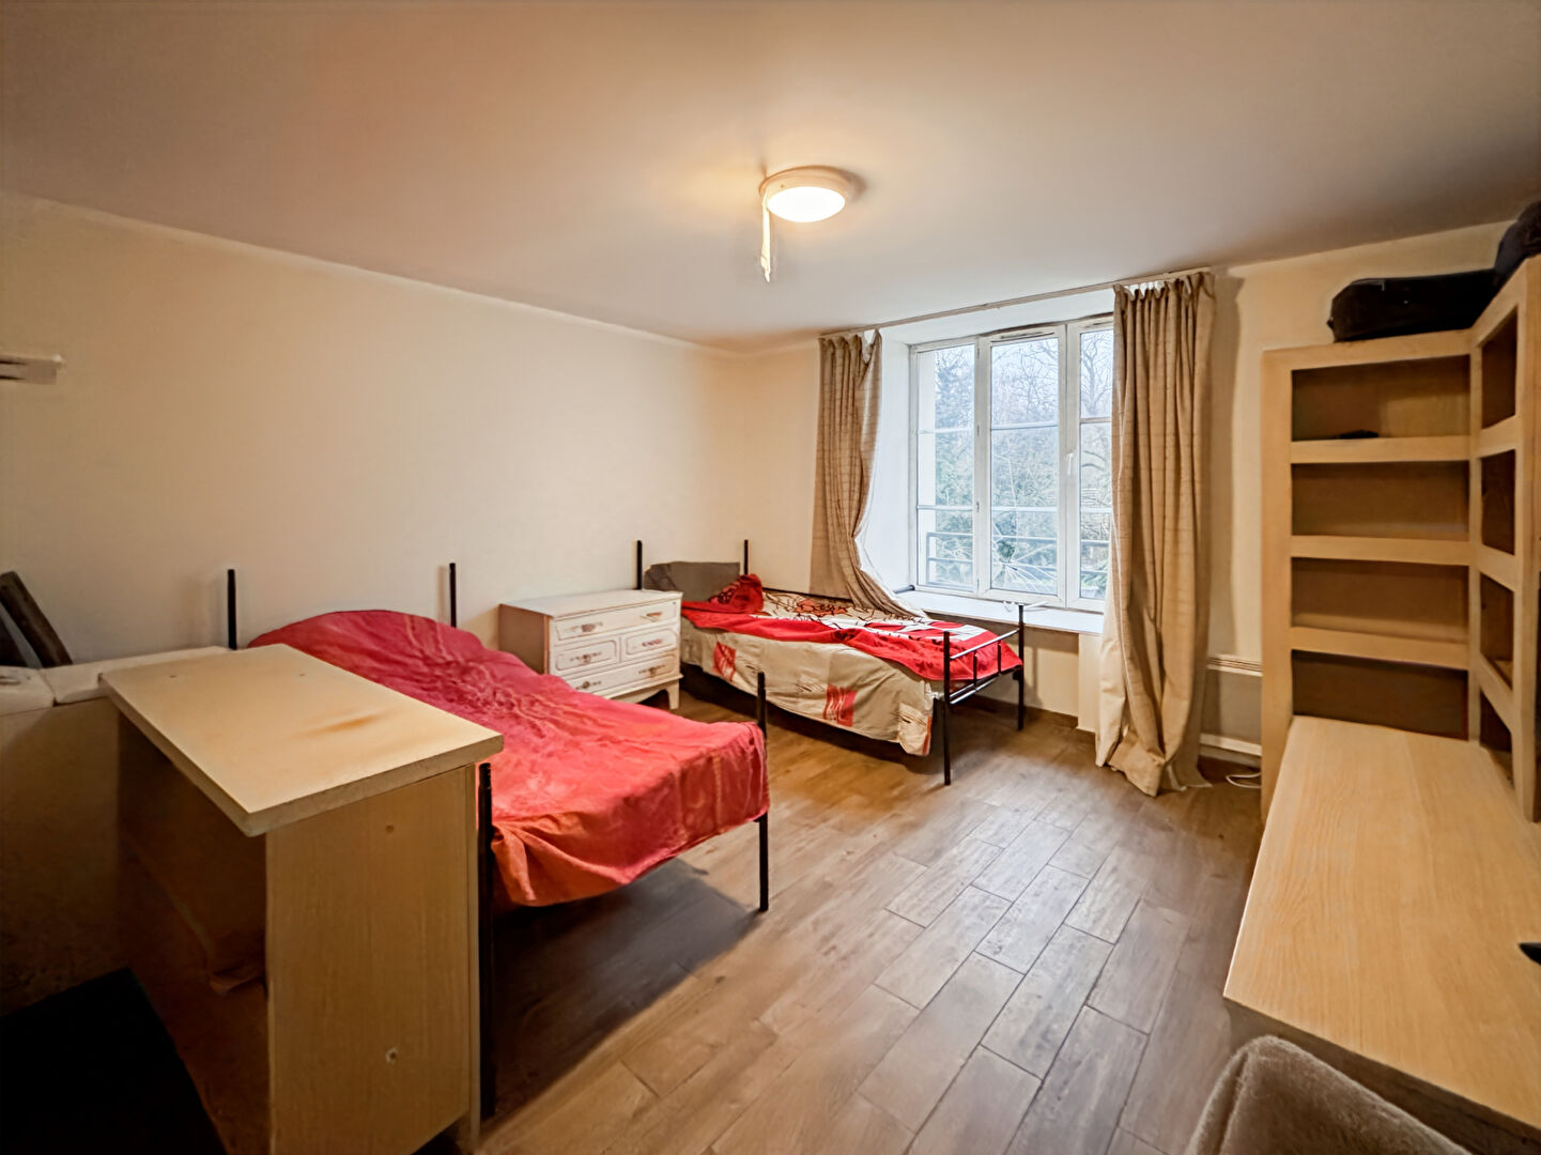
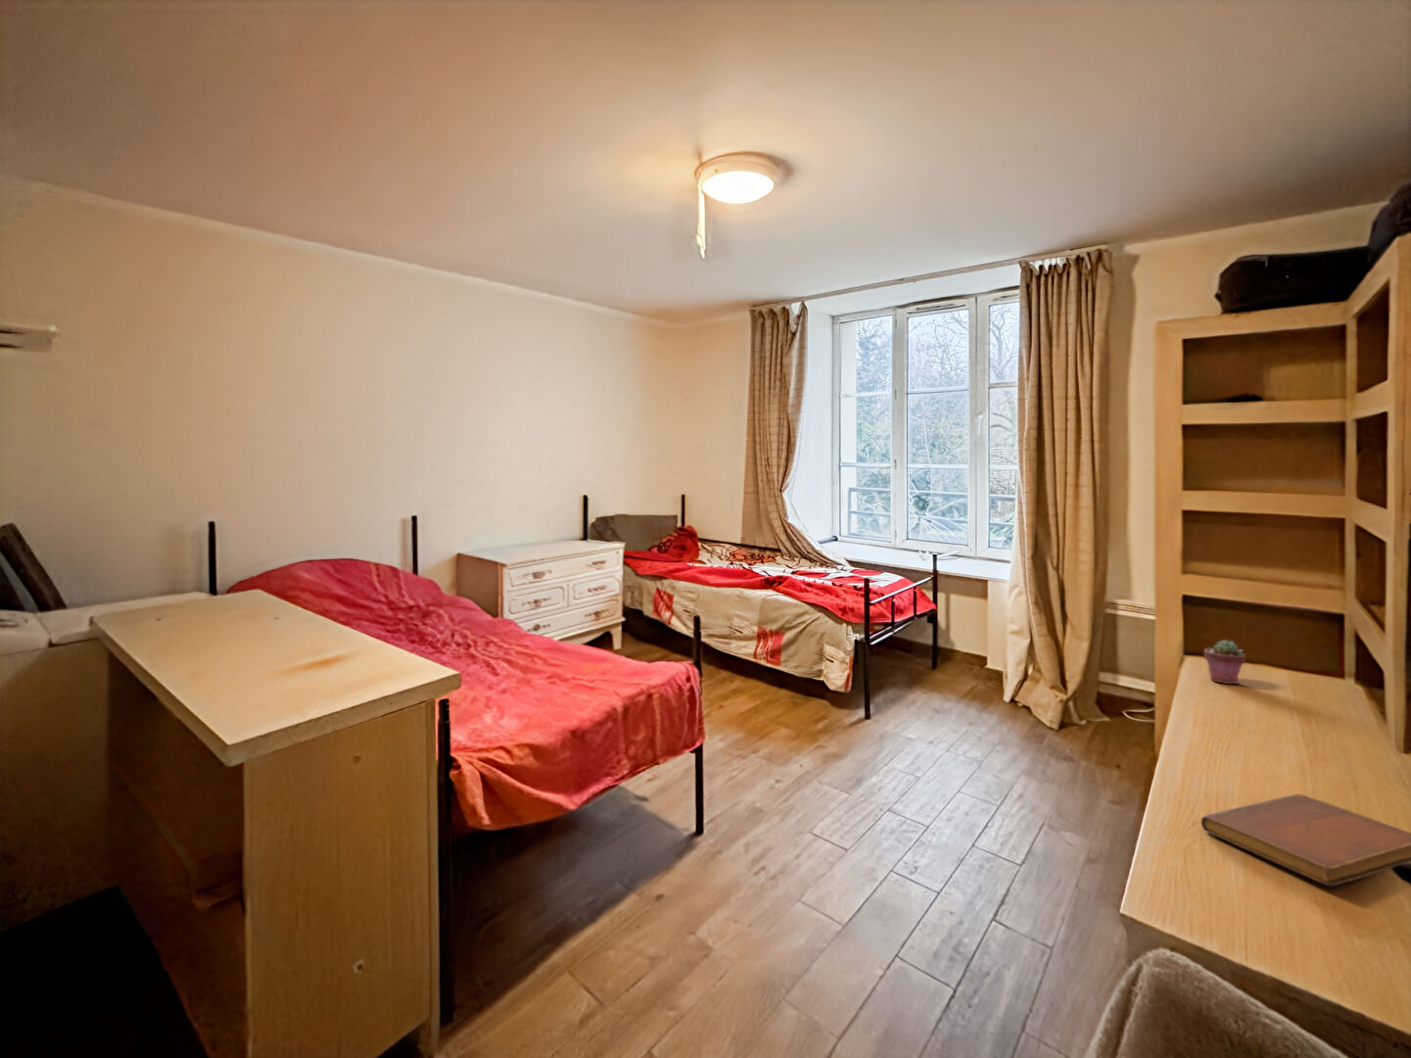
+ potted succulent [1203,639,1247,685]
+ notebook [1201,792,1411,887]
